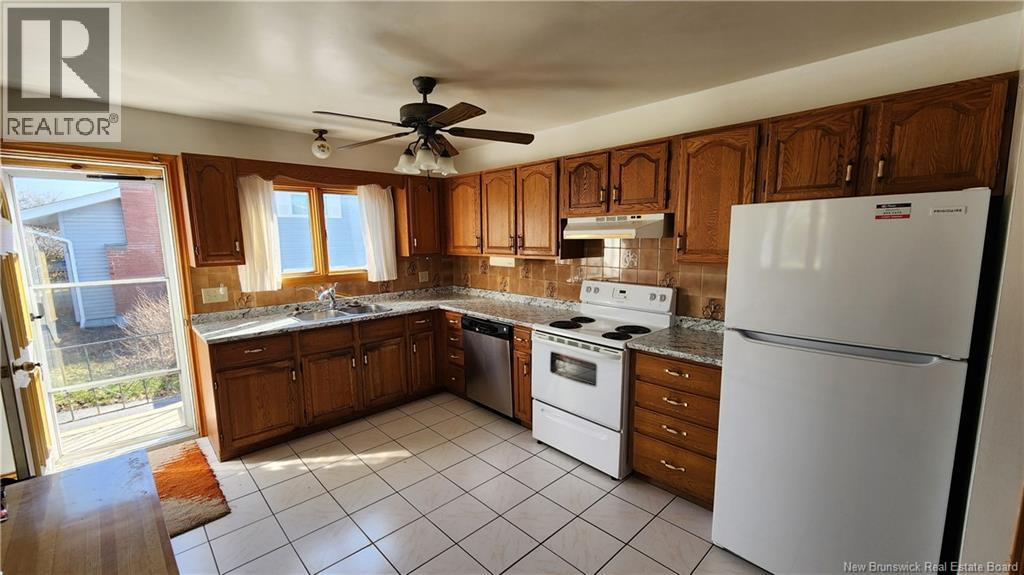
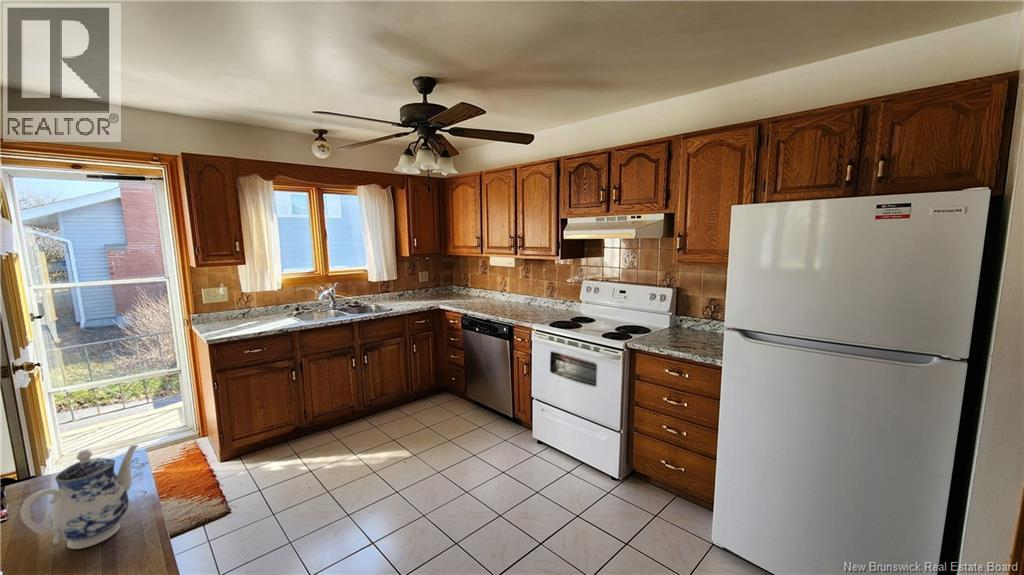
+ teapot [20,444,139,550]
